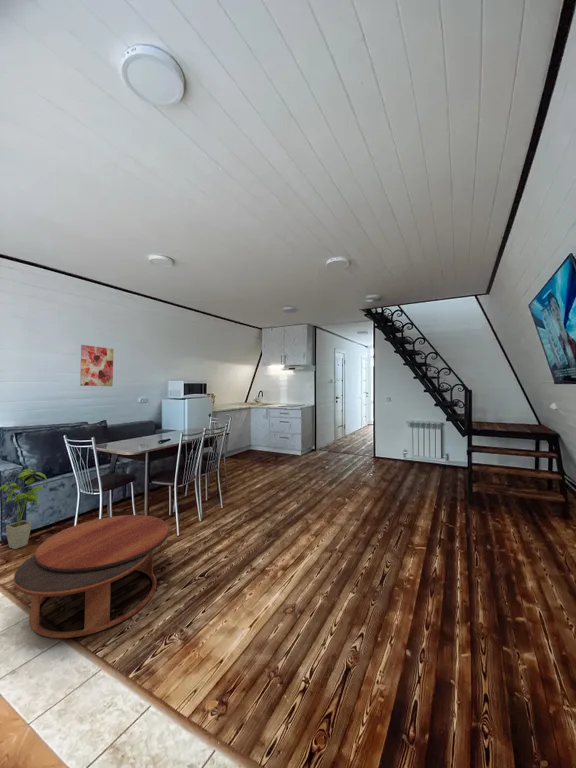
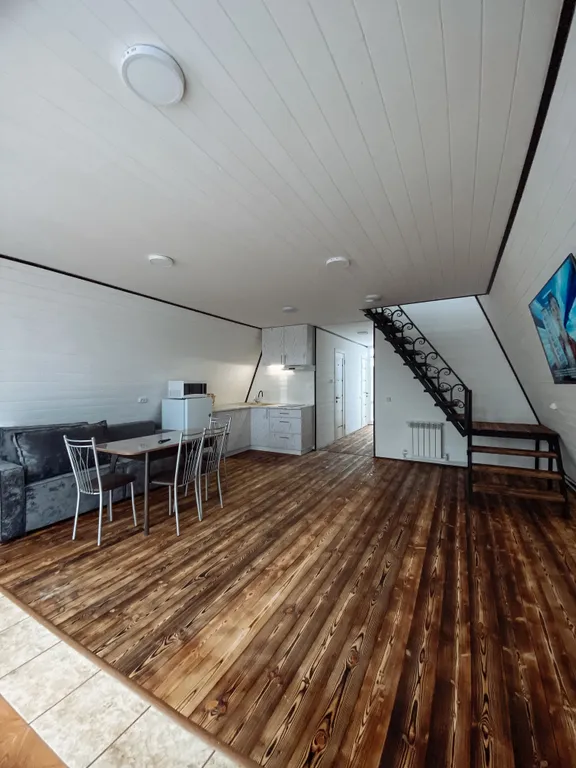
- coffee table [13,514,170,639]
- house plant [0,468,48,550]
- wall art [79,344,114,387]
